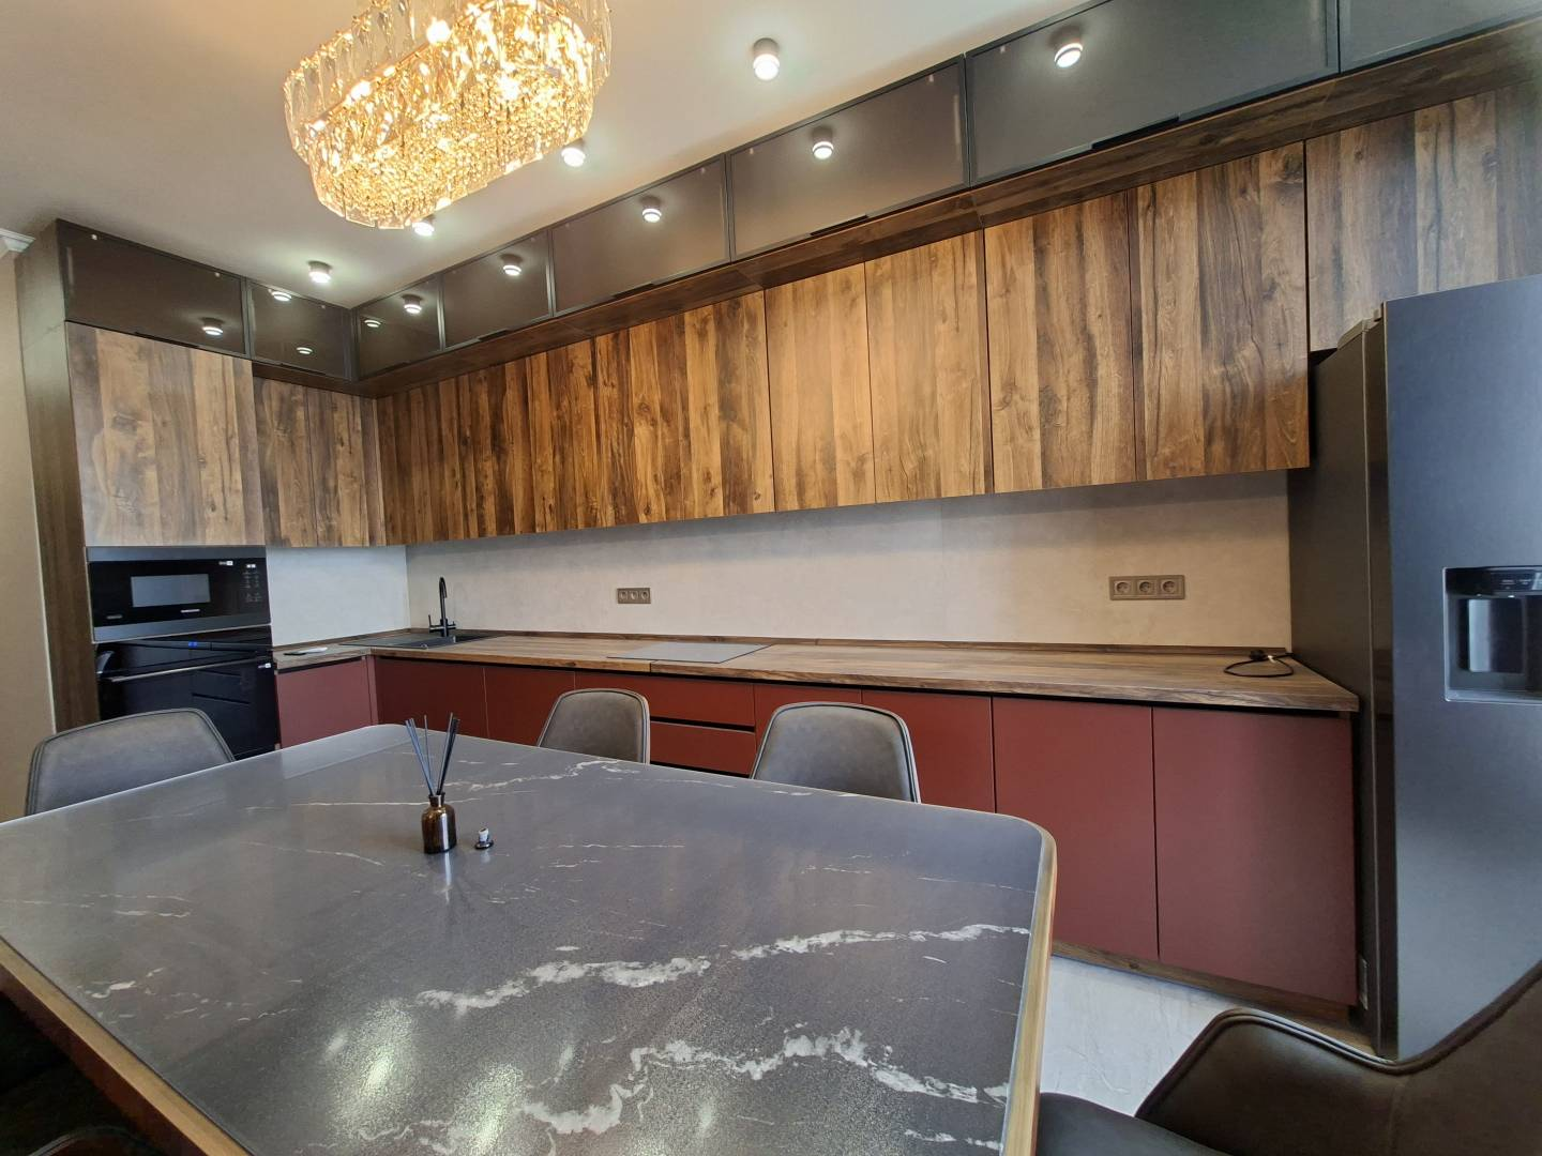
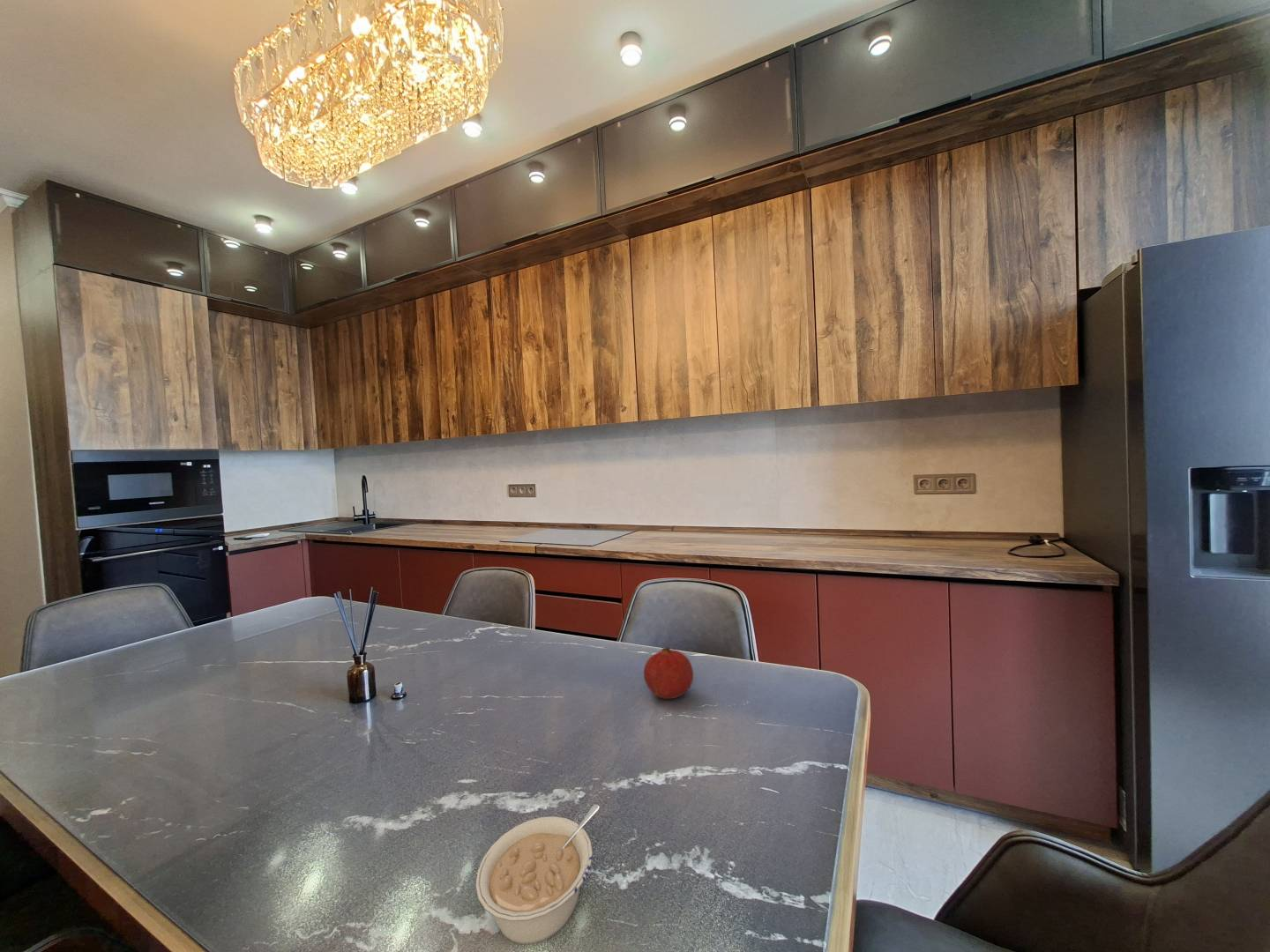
+ fruit [643,646,694,700]
+ legume [474,803,601,946]
